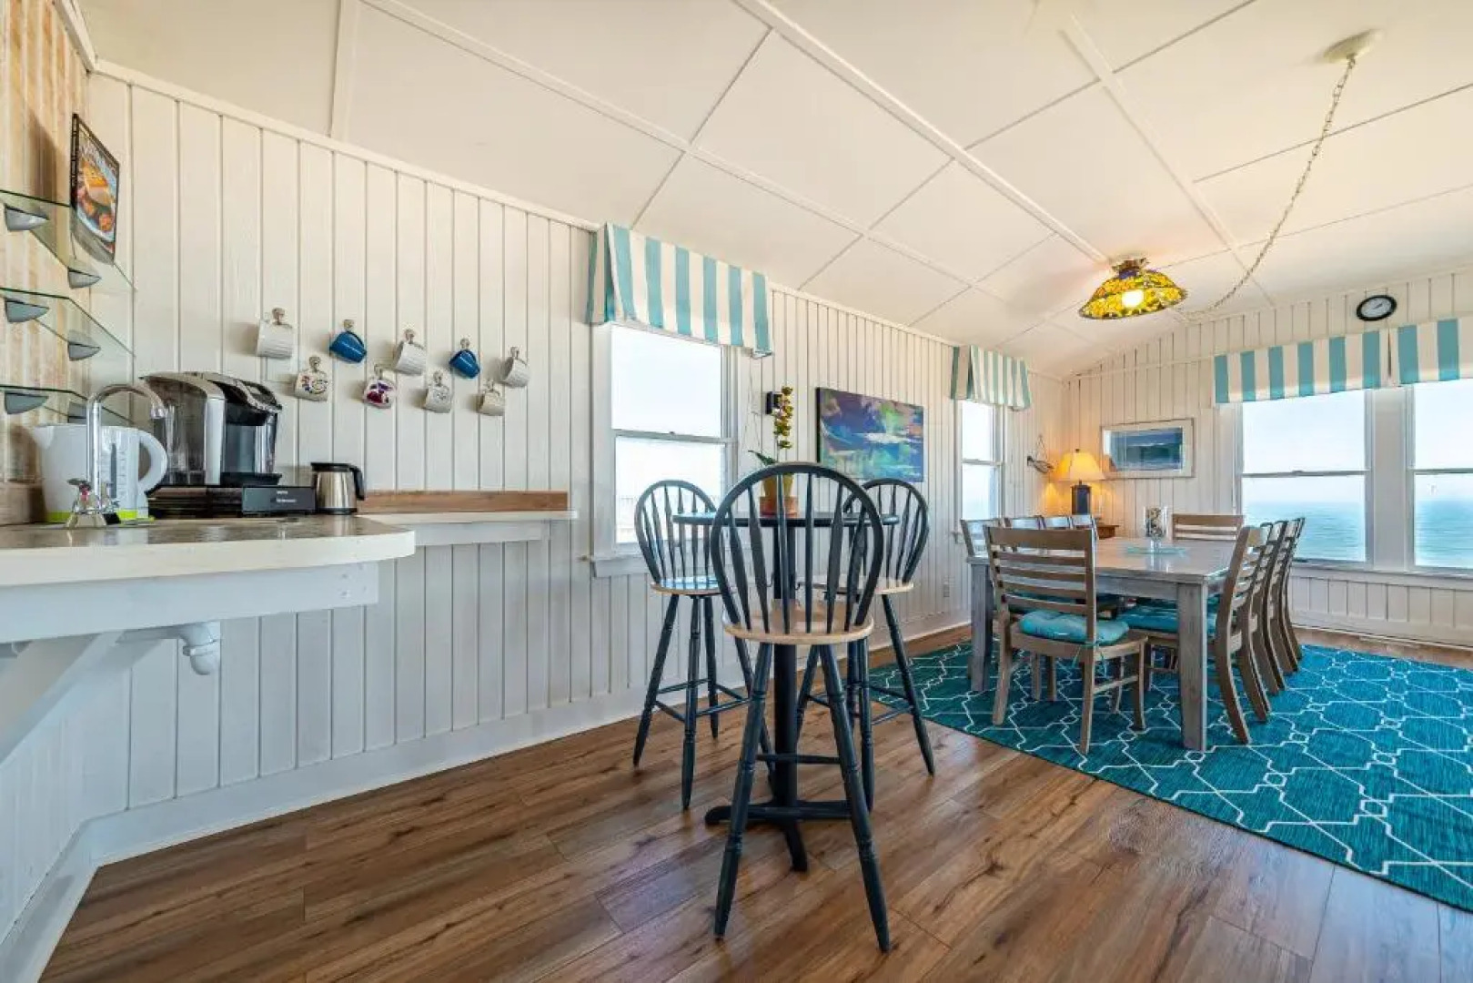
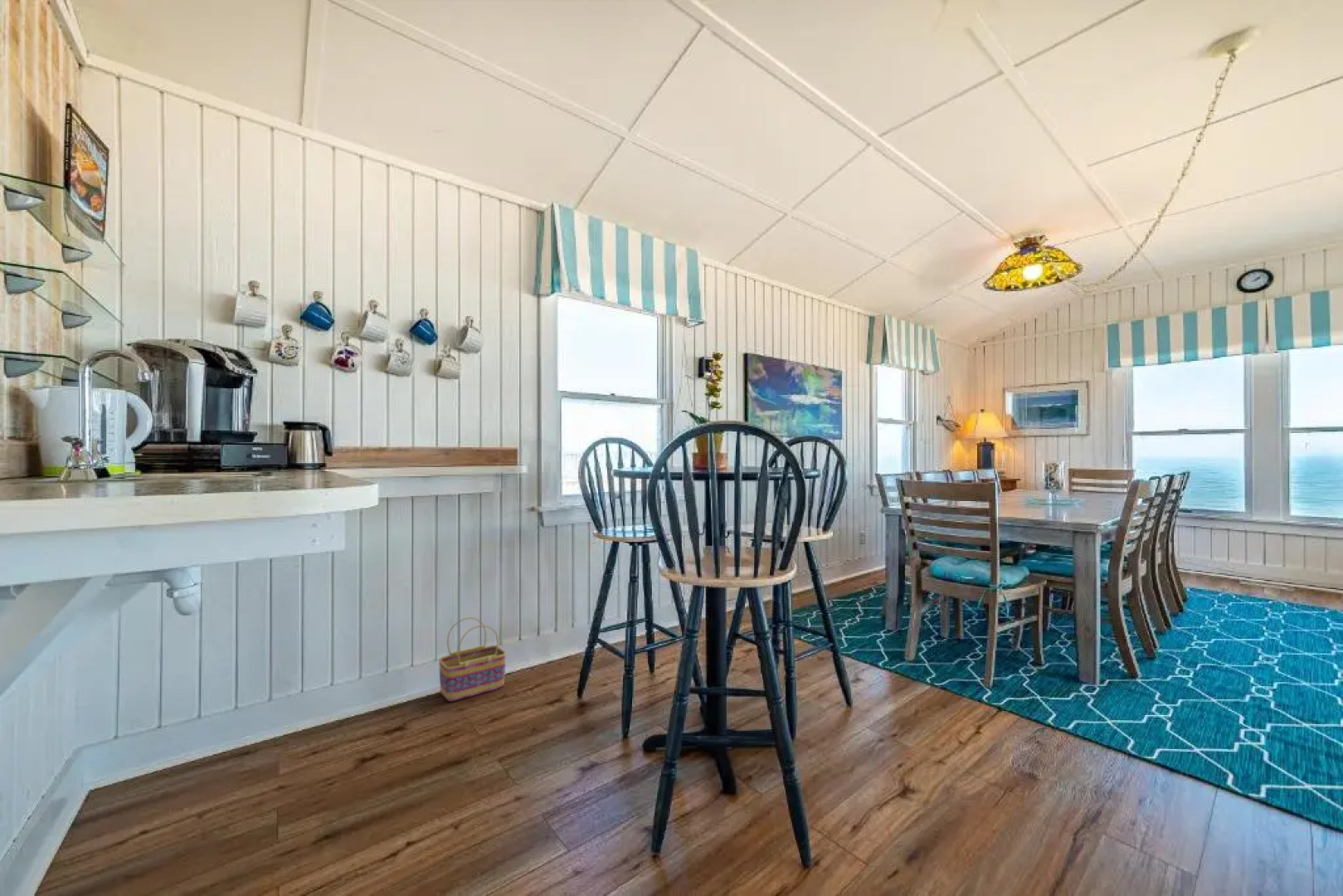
+ basket [438,616,507,702]
